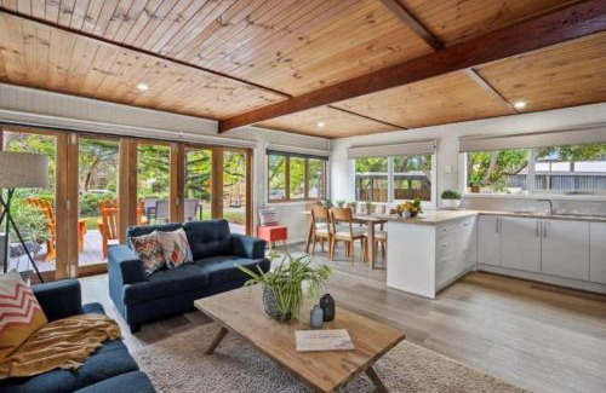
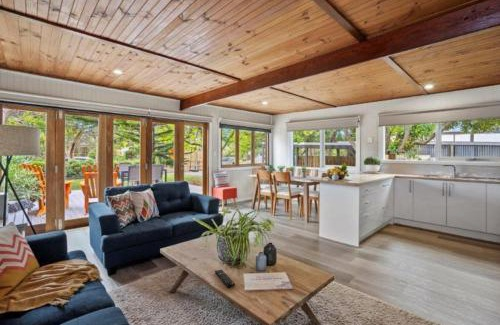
+ remote control [214,269,236,288]
